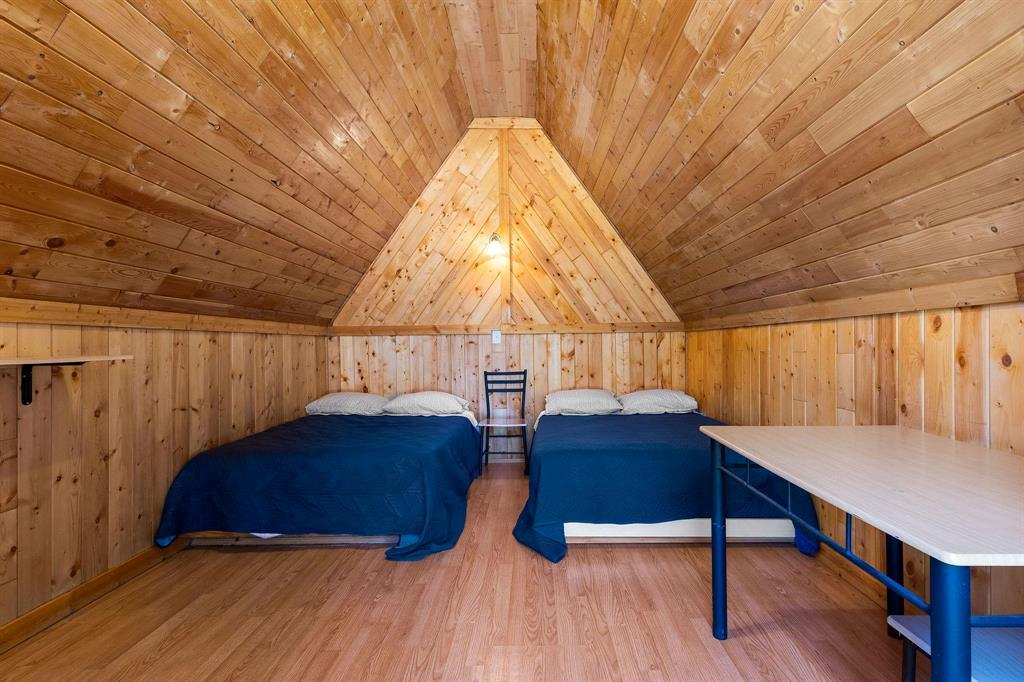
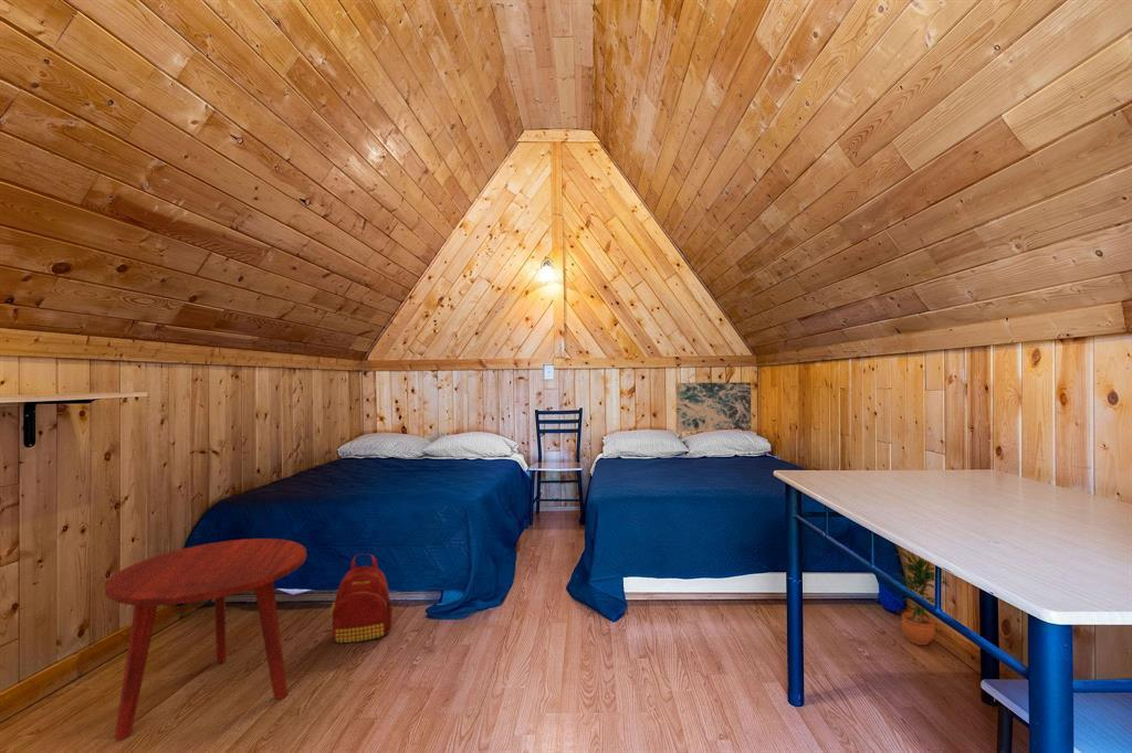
+ potted plant [894,552,951,646]
+ side table [104,538,307,742]
+ backpack [329,552,394,645]
+ wall art [675,381,752,433]
